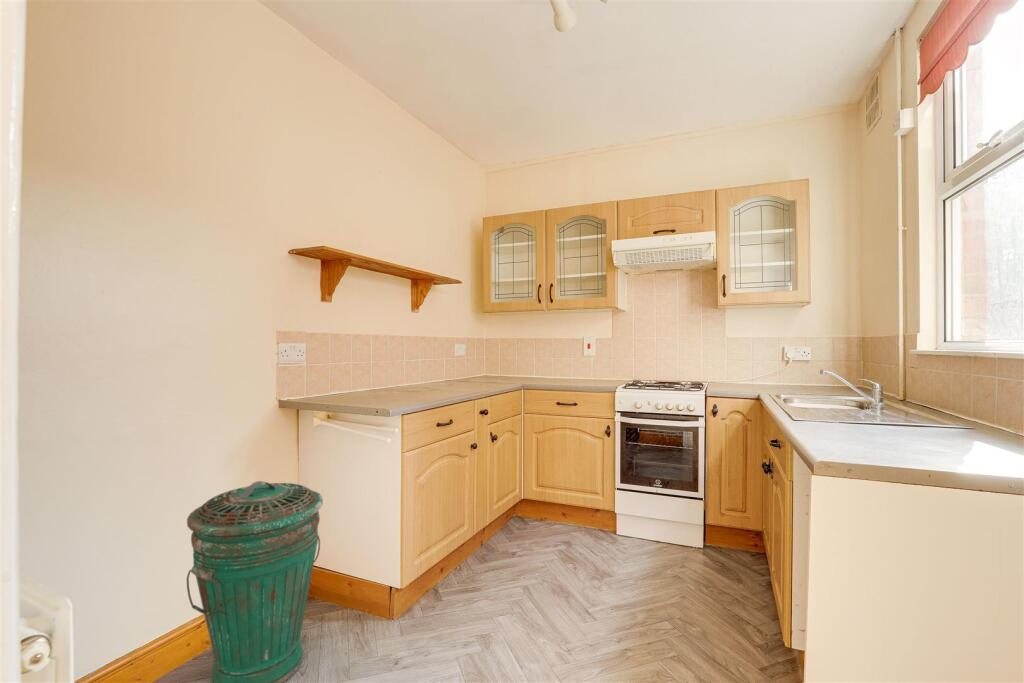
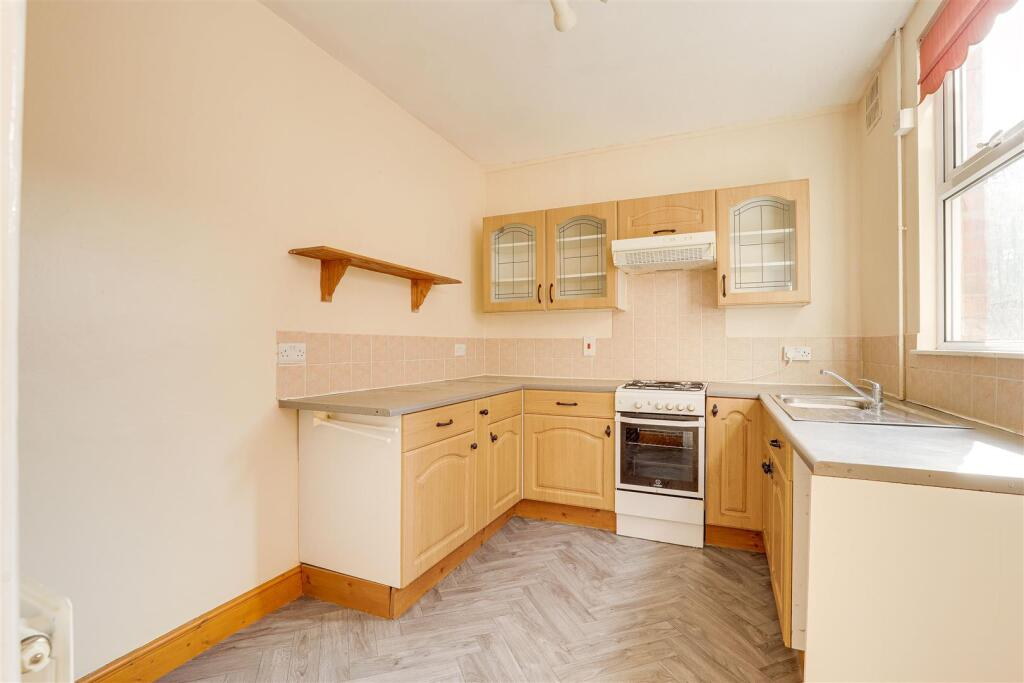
- trash can [186,480,324,683]
